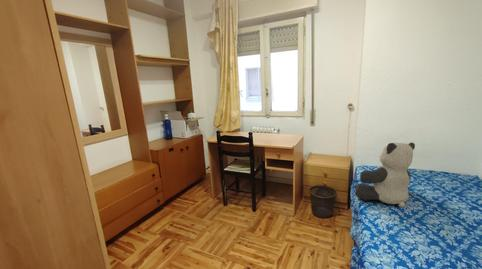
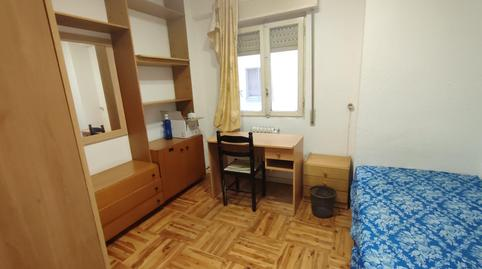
- teddy bear [354,141,416,209]
